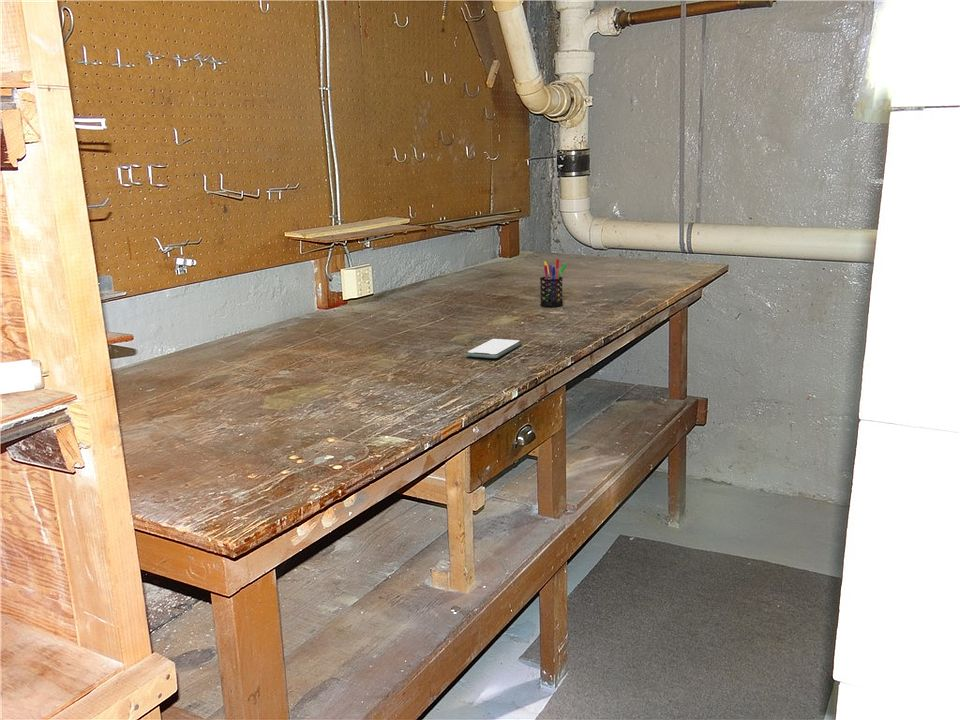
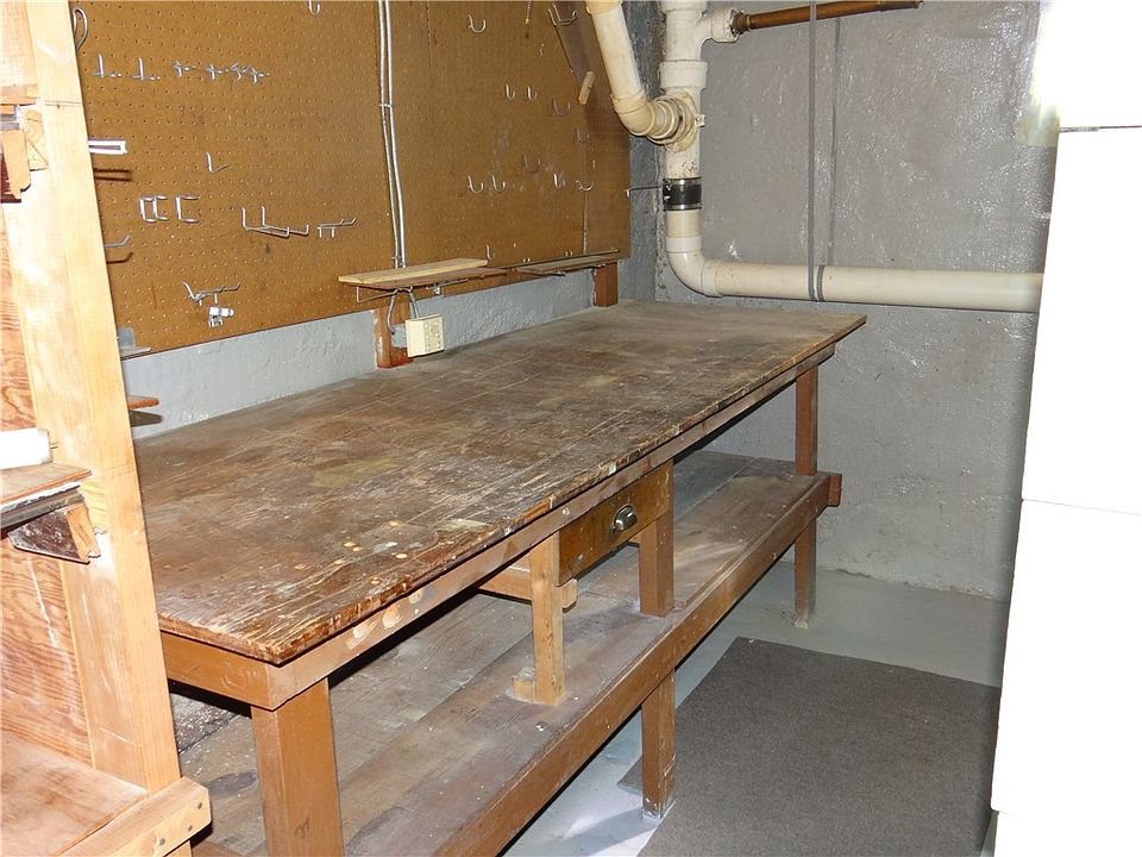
- pen holder [539,258,568,308]
- smartphone [465,338,523,359]
